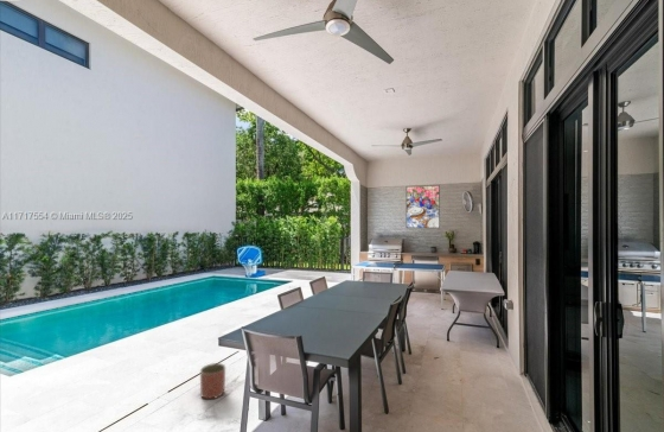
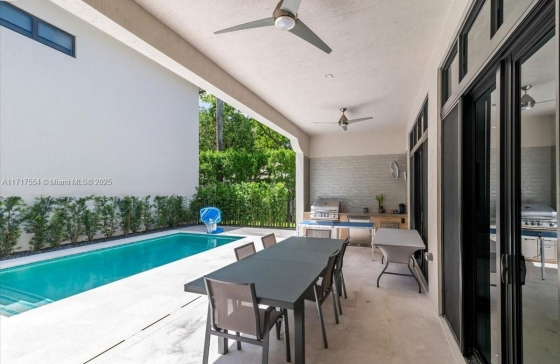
- planter [199,362,226,400]
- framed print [406,184,441,229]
